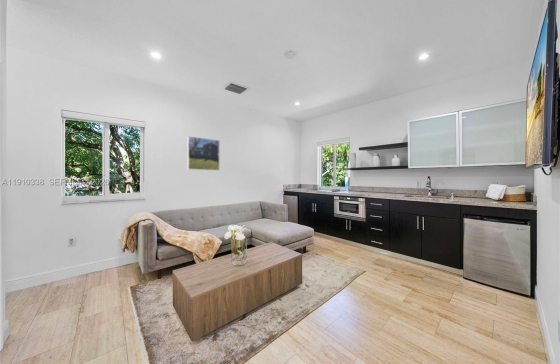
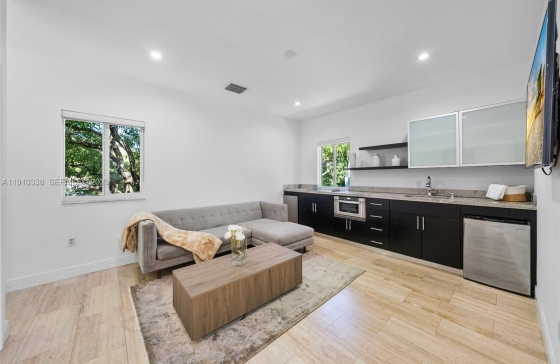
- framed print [187,135,220,171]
